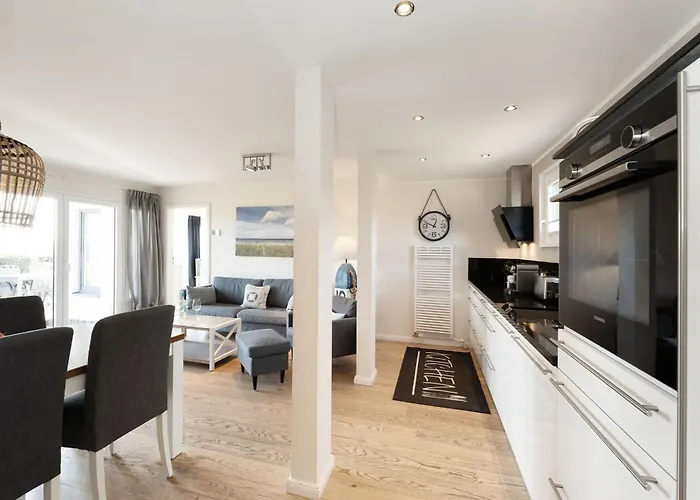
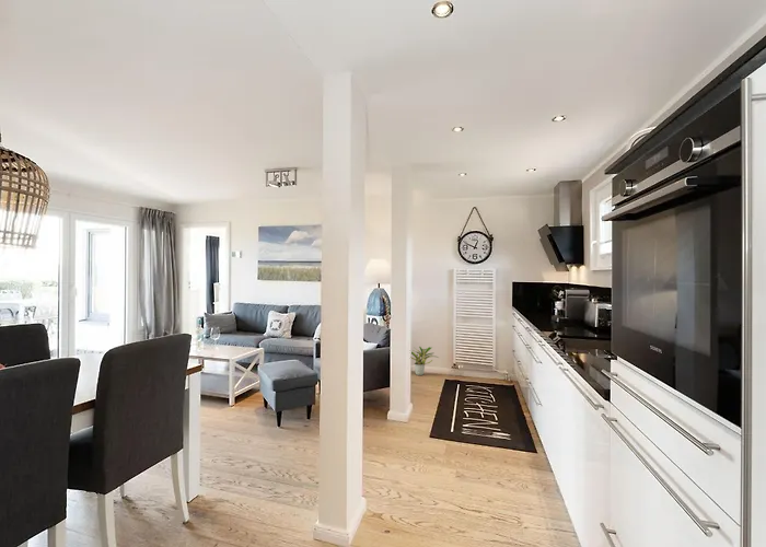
+ potted plant [410,346,439,376]
